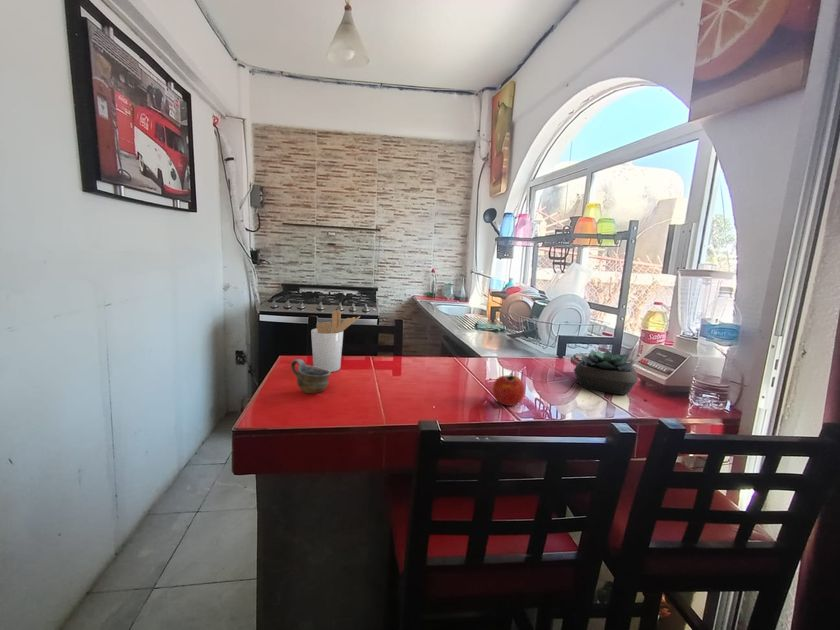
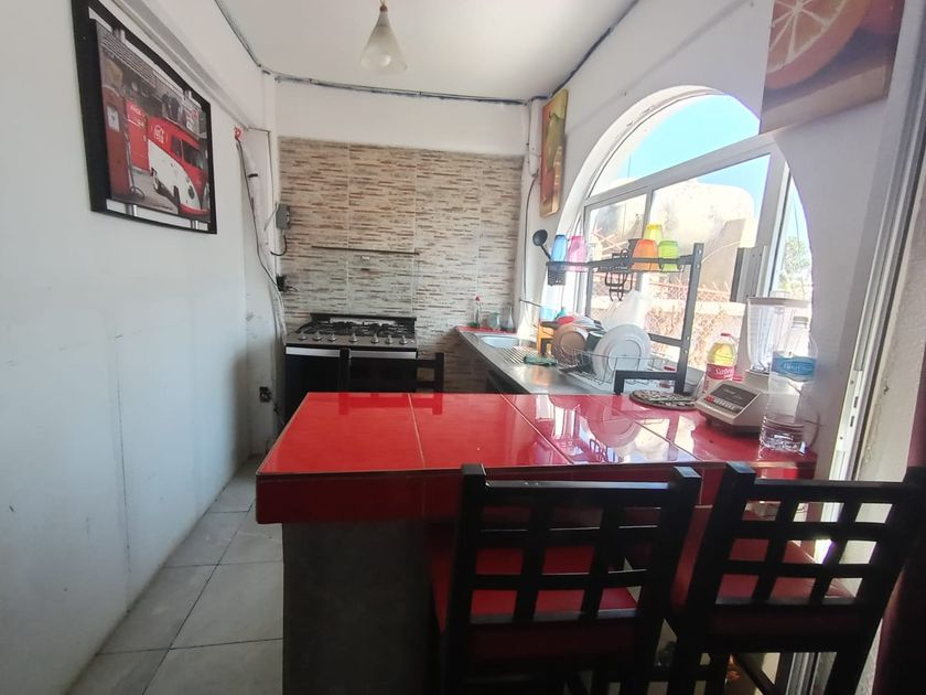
- succulent plant [573,349,639,396]
- cup [290,358,332,394]
- fruit [492,372,526,407]
- utensil holder [310,309,361,373]
